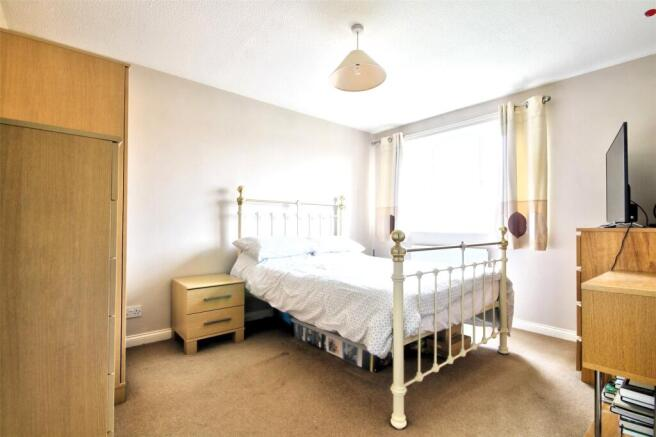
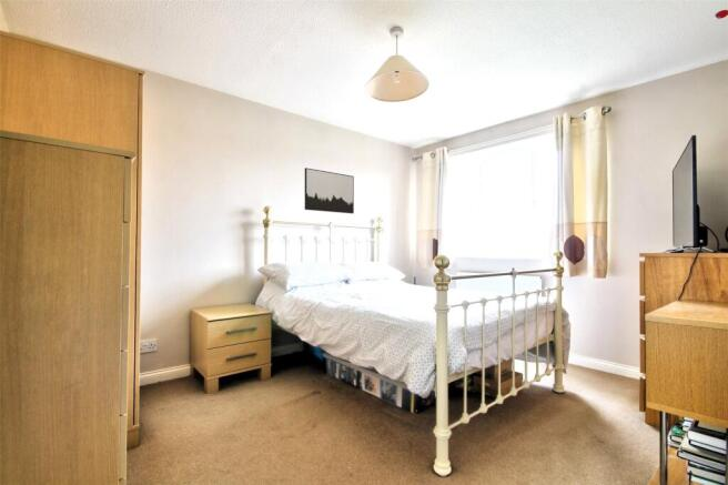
+ wall art [304,166,355,214]
